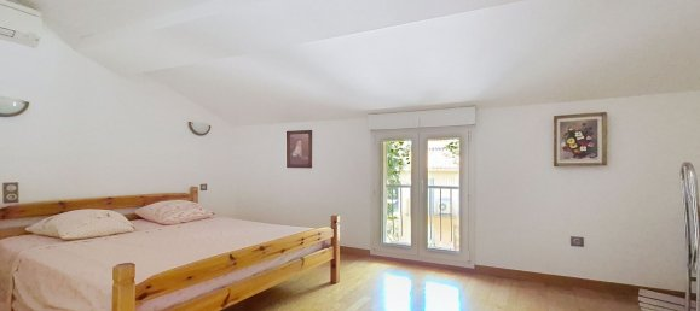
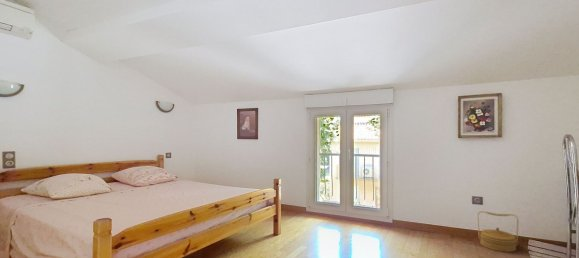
+ basket [476,210,520,253]
